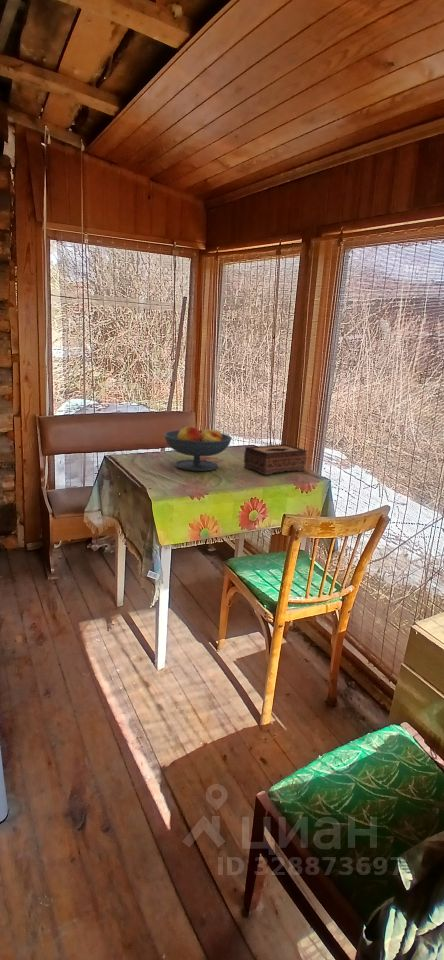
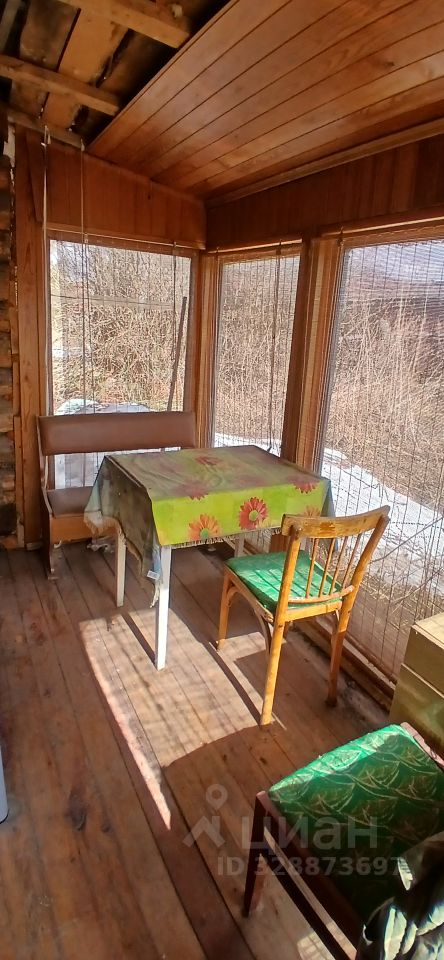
- fruit bowl [163,425,233,472]
- tissue box [243,443,308,476]
